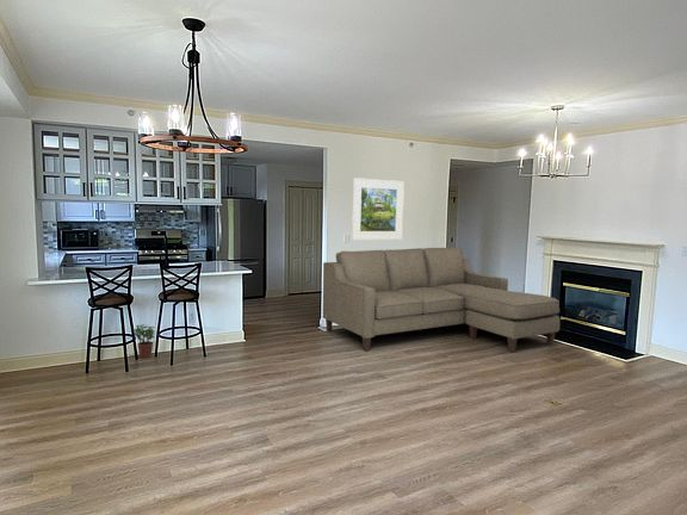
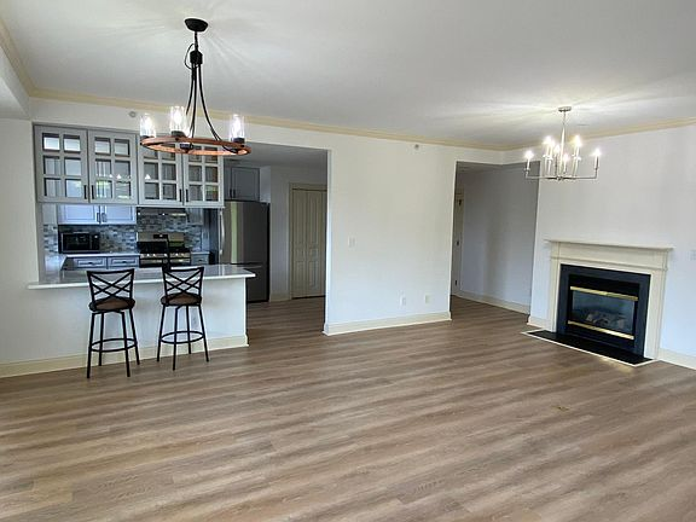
- potted plant [132,323,156,359]
- sofa [322,246,561,354]
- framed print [351,176,406,241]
